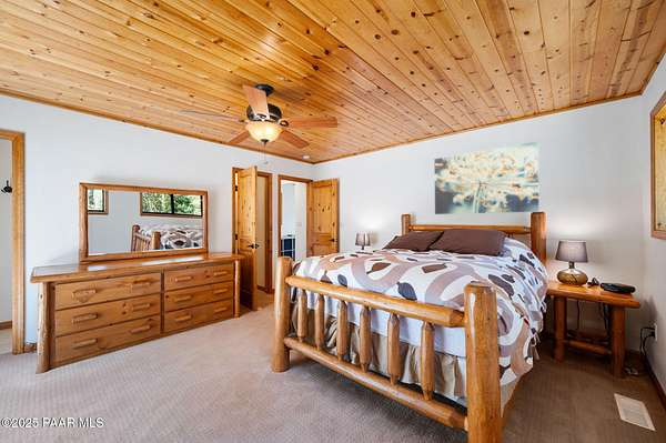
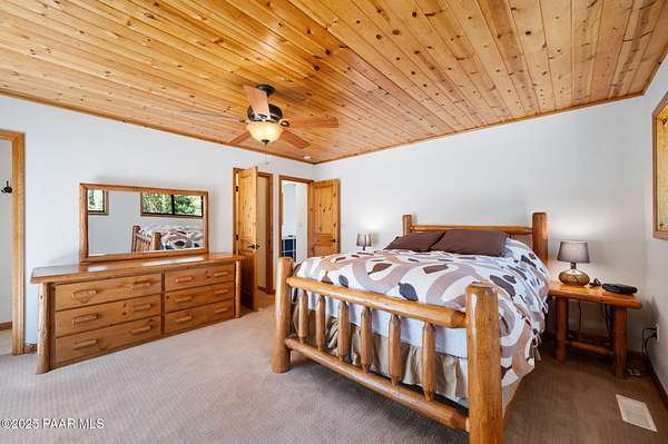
- wall art [433,141,539,215]
